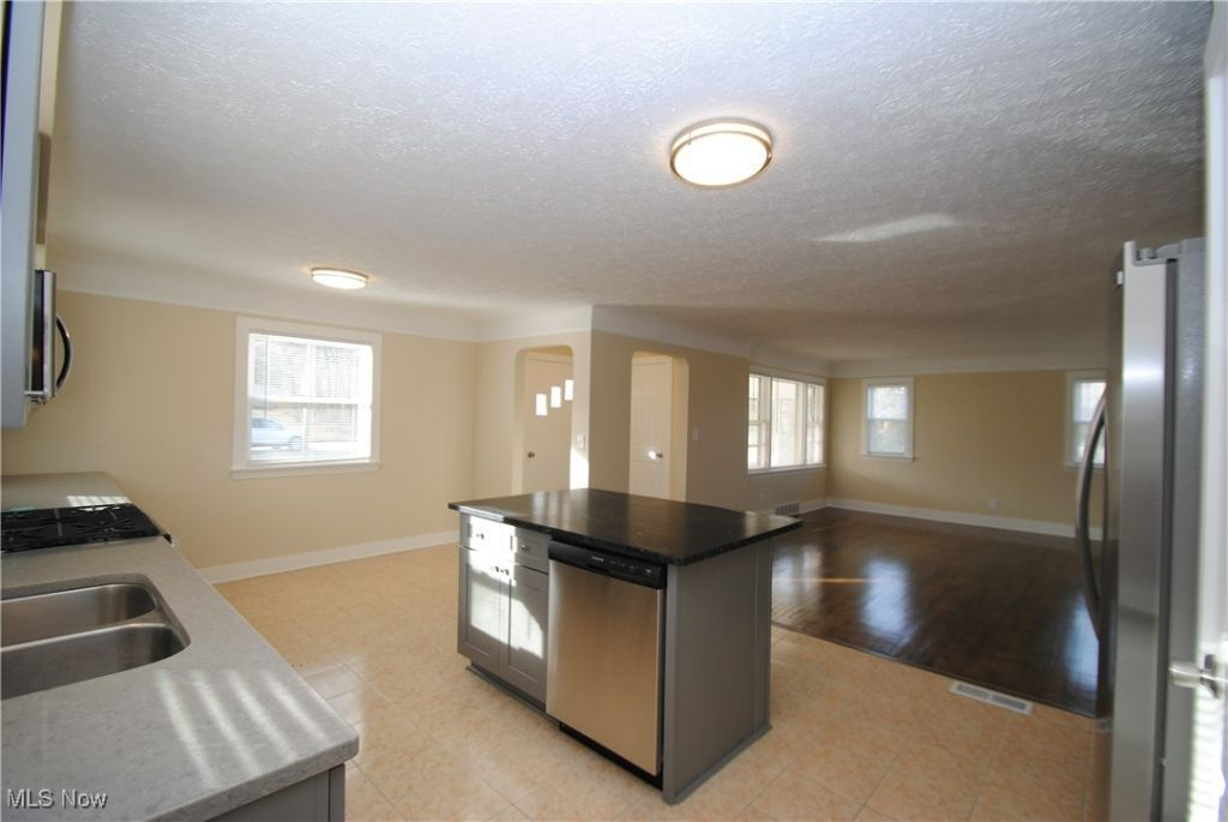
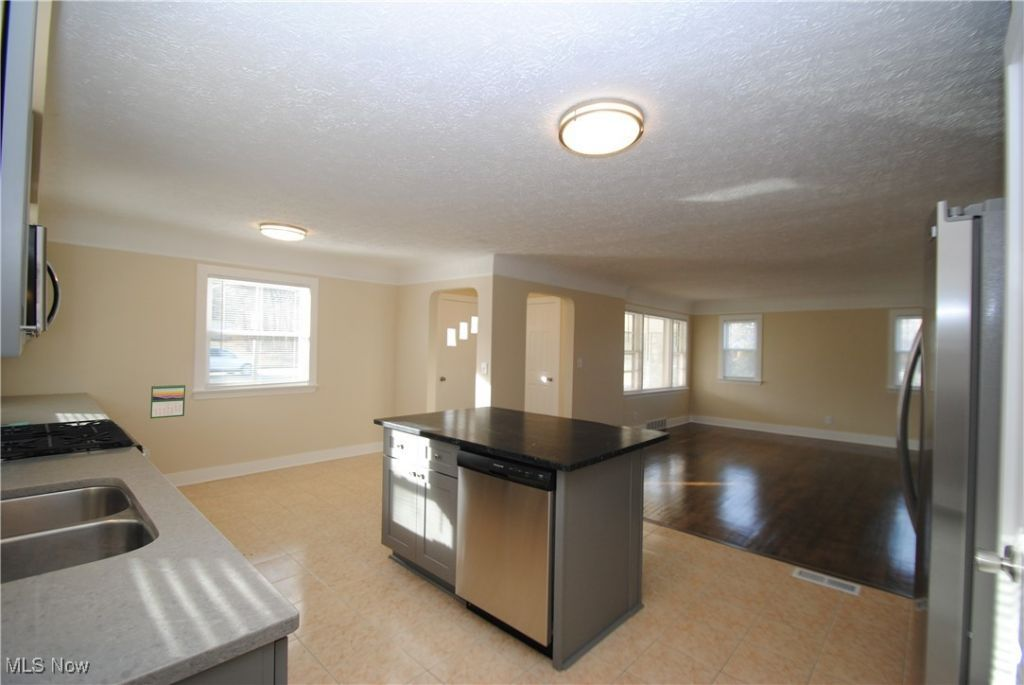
+ calendar [149,383,186,419]
